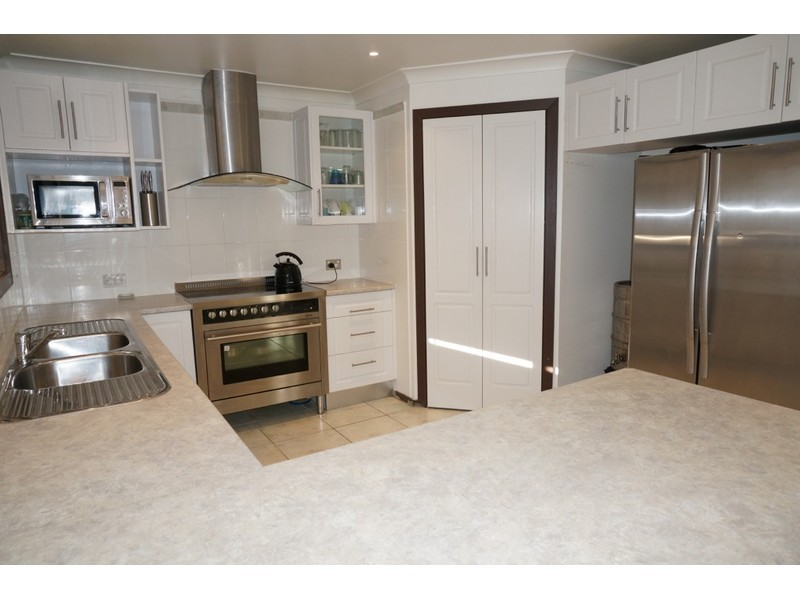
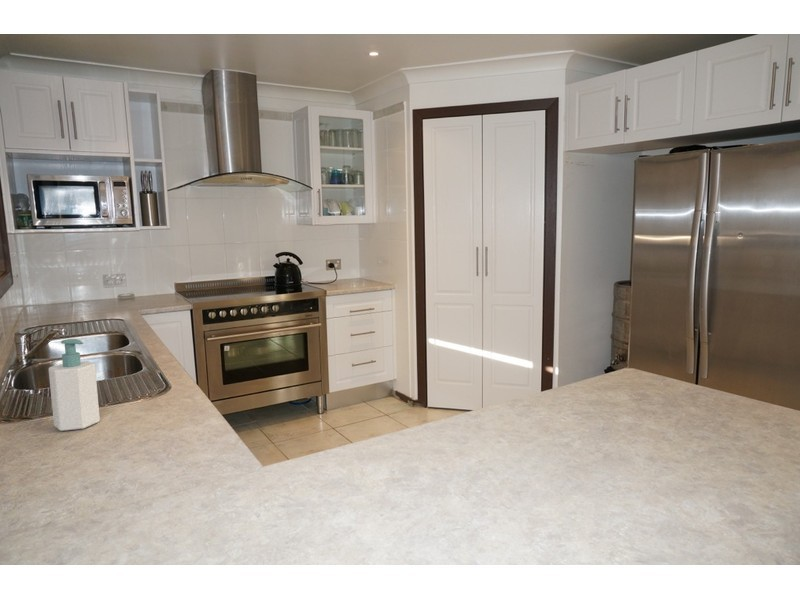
+ soap bottle [48,338,101,432]
